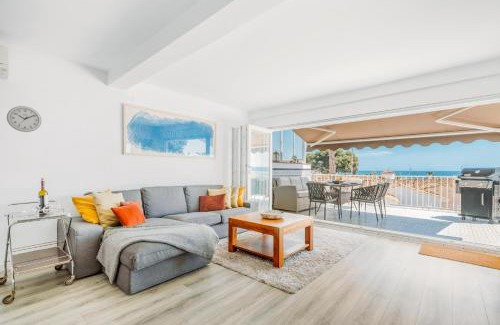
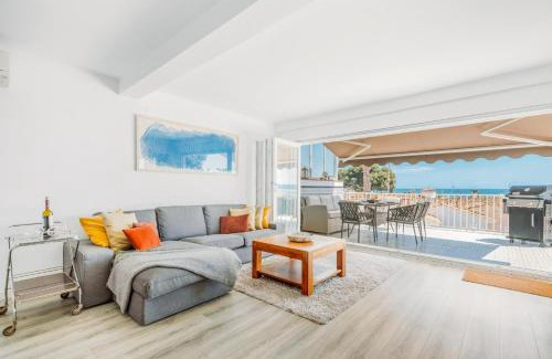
- wall clock [6,105,42,133]
